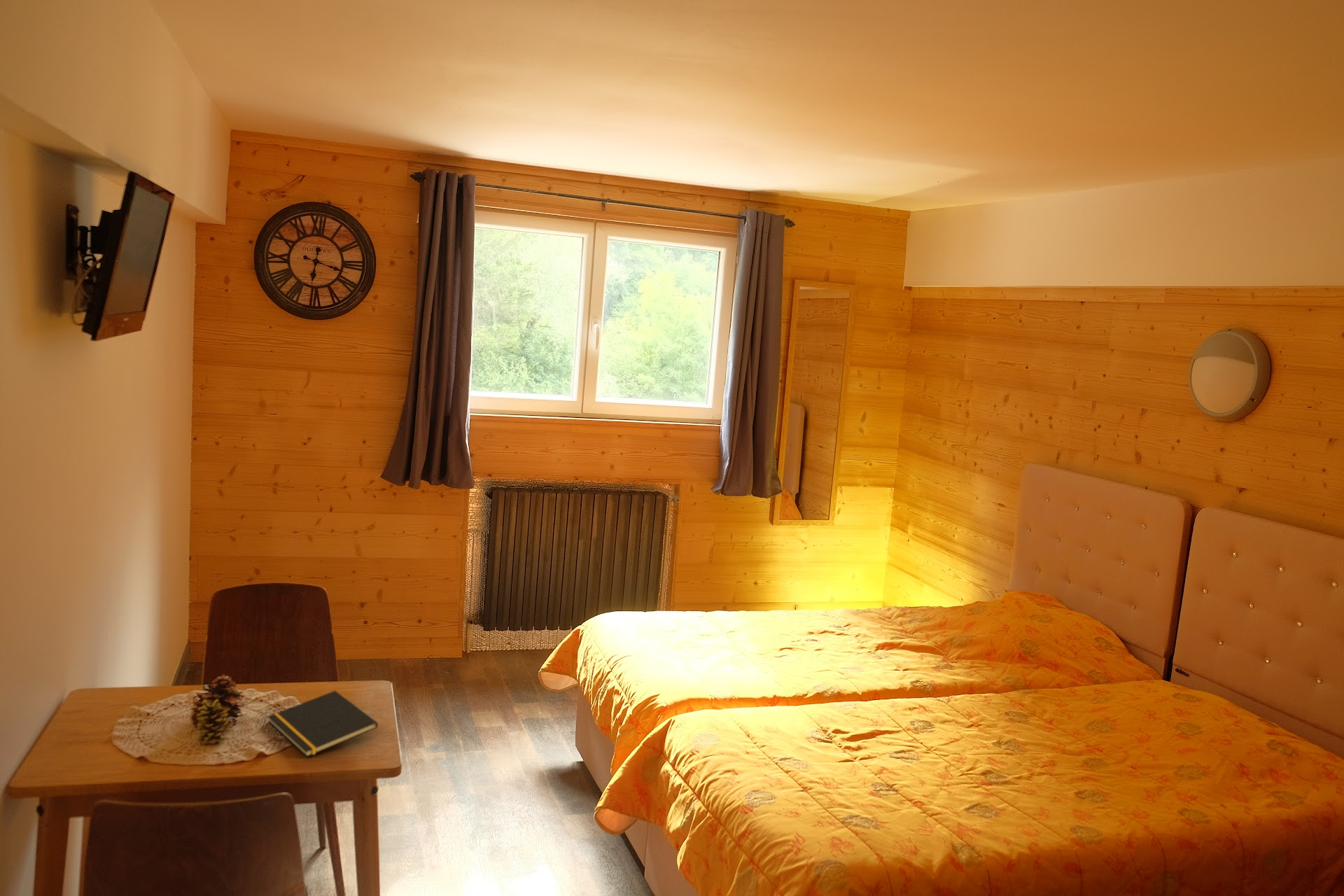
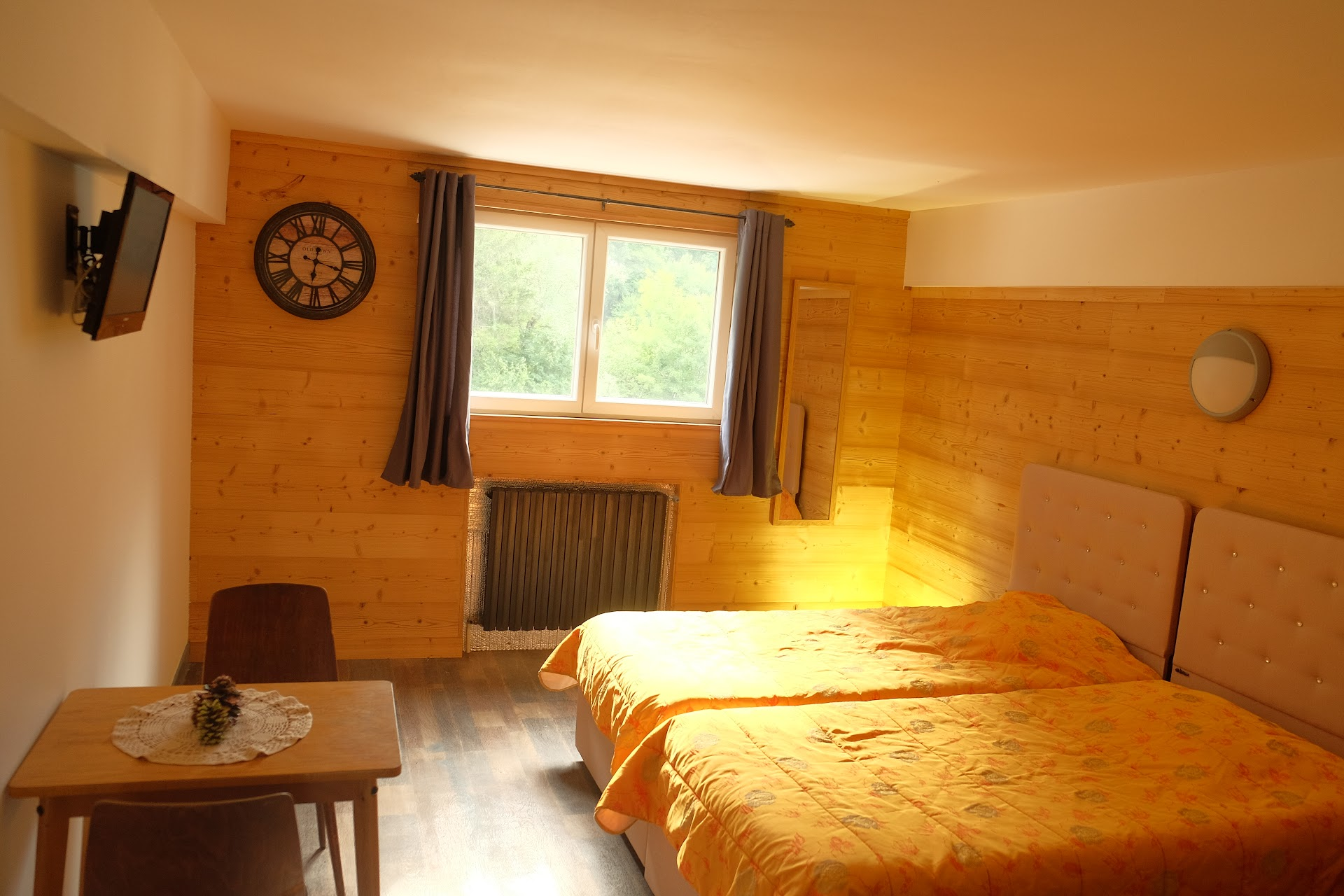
- notepad [267,690,379,758]
